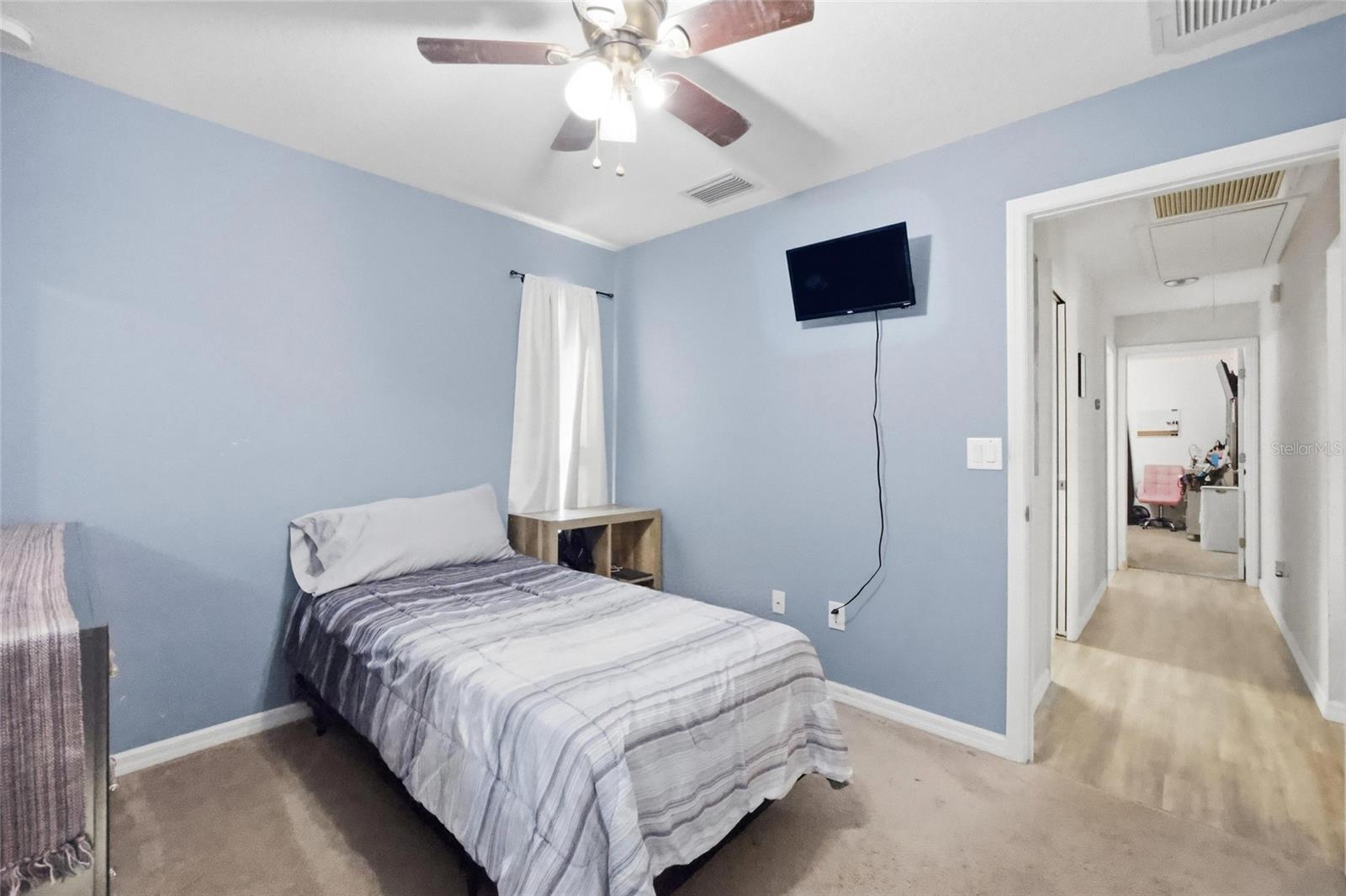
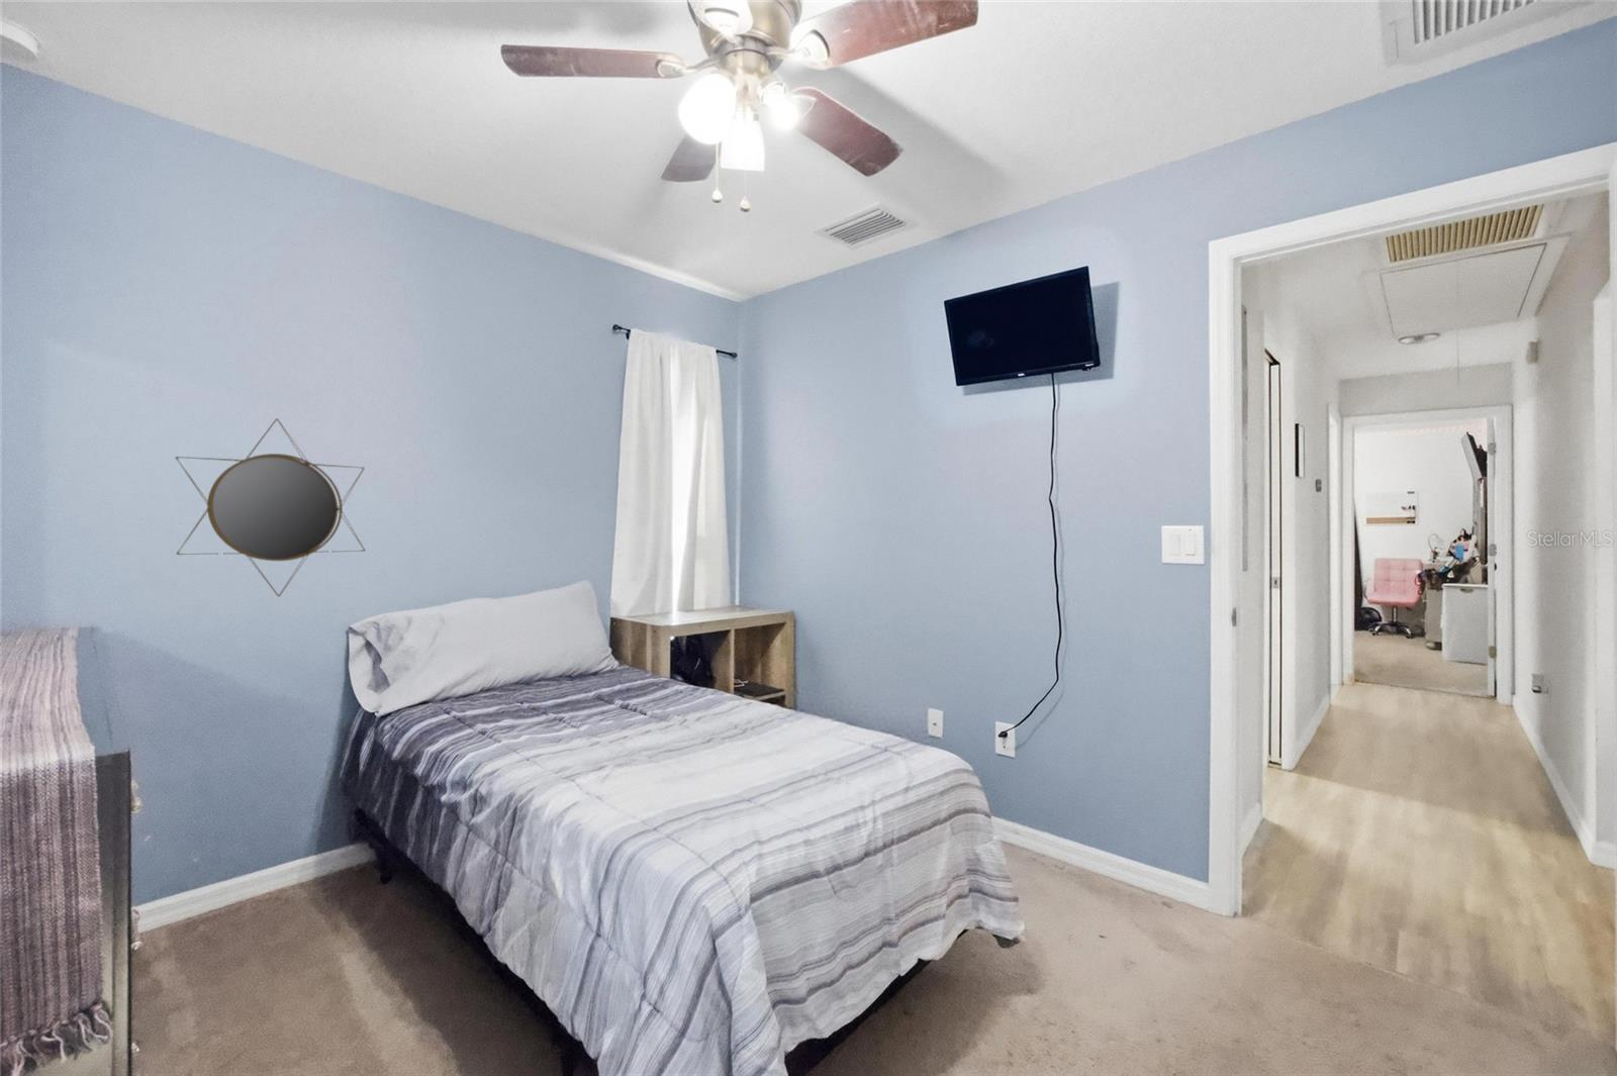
+ home mirror [175,417,366,598]
